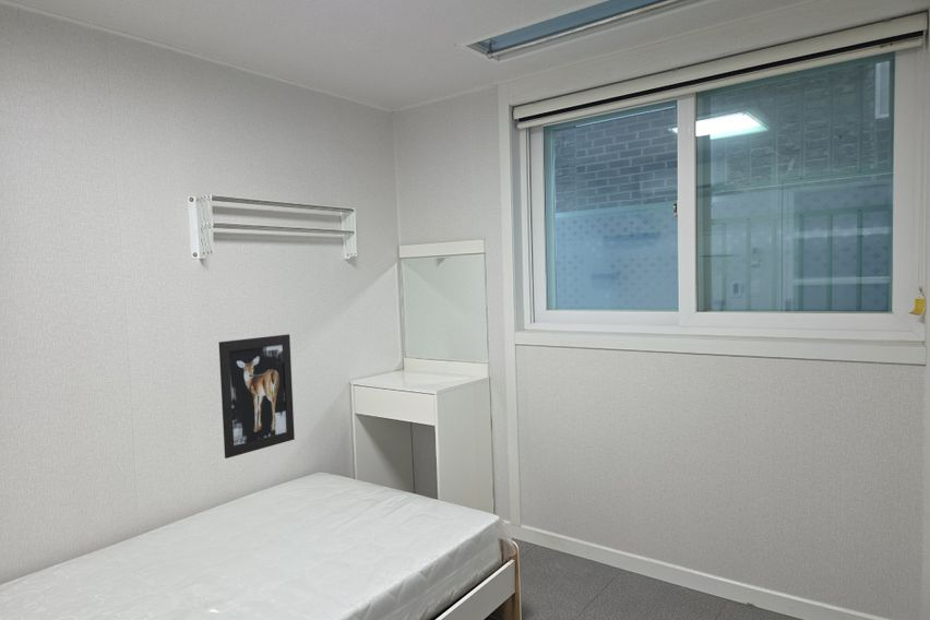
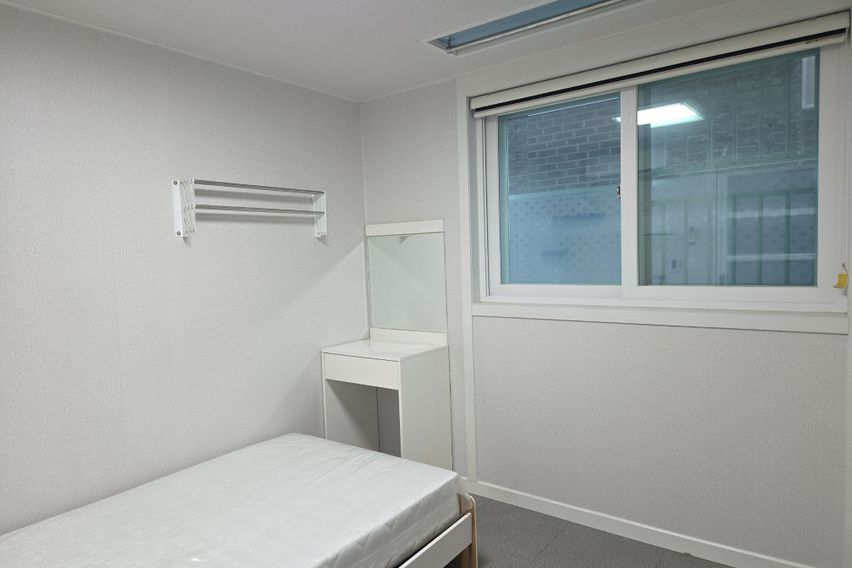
- wall art [217,333,296,460]
